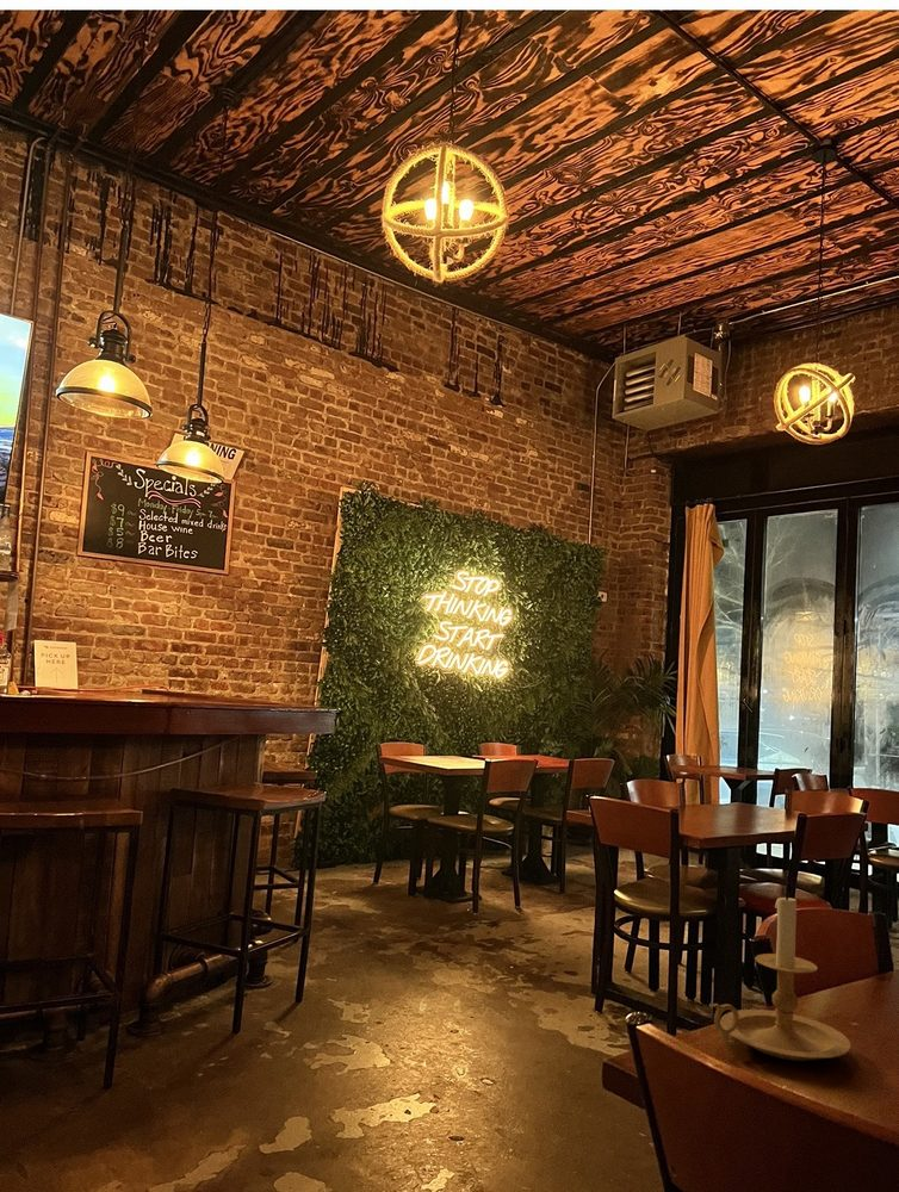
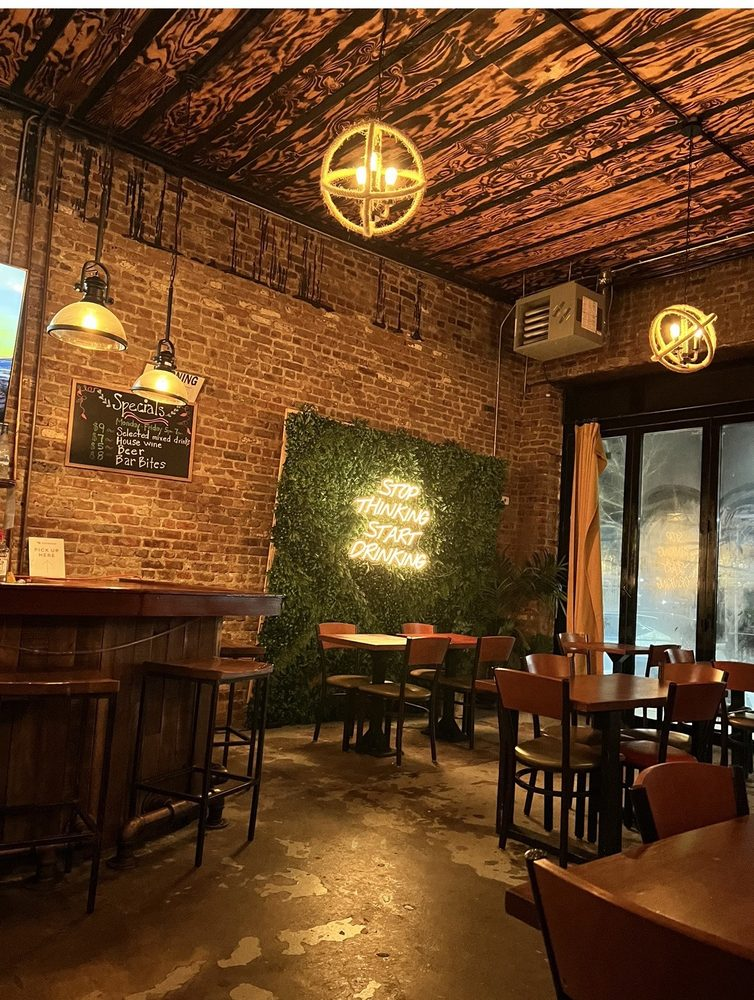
- candle holder [712,890,852,1062]
